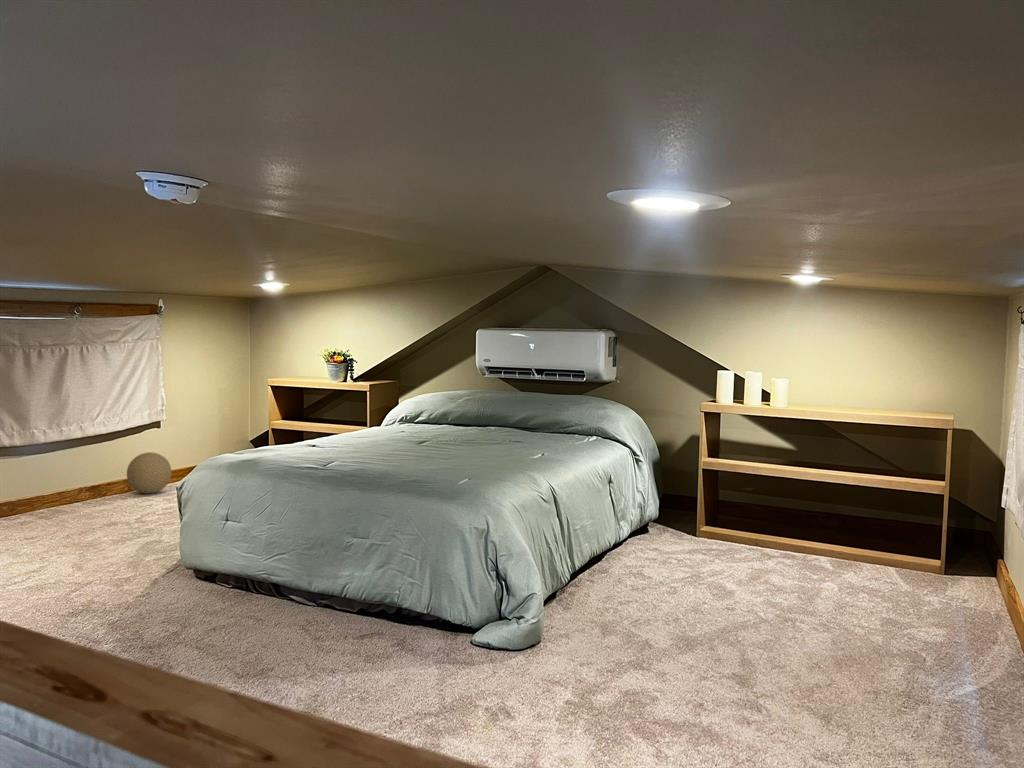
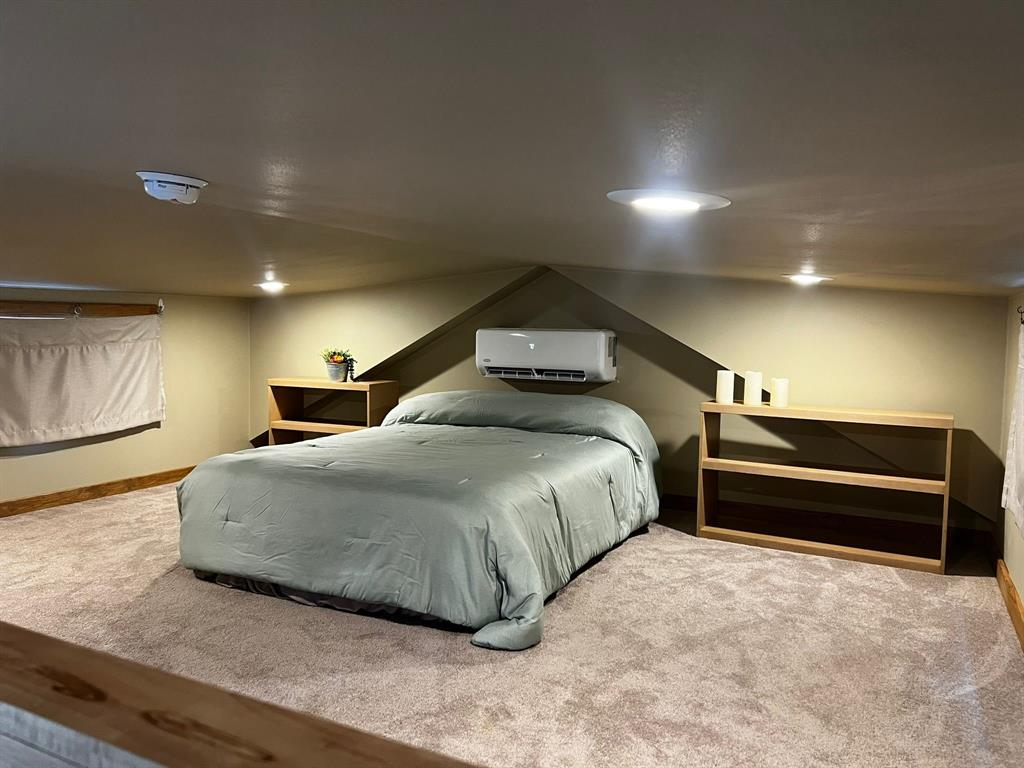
- decorative ball [126,451,173,495]
